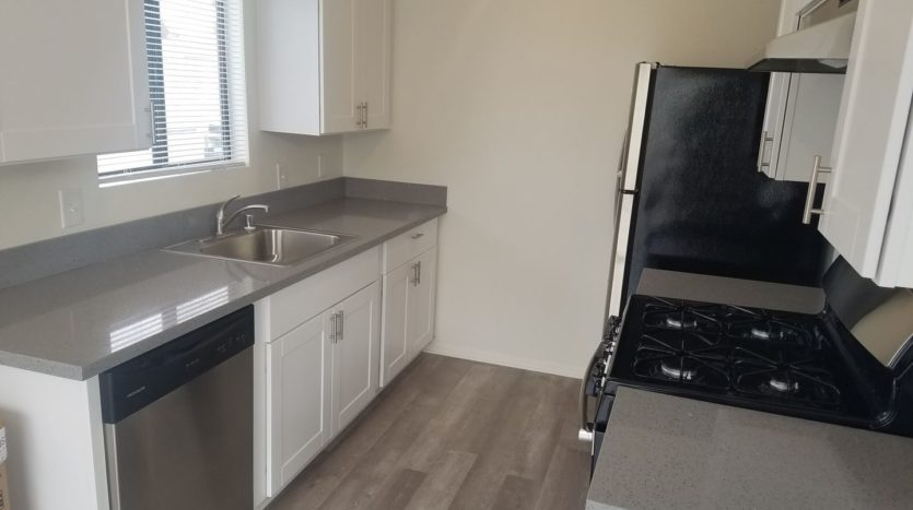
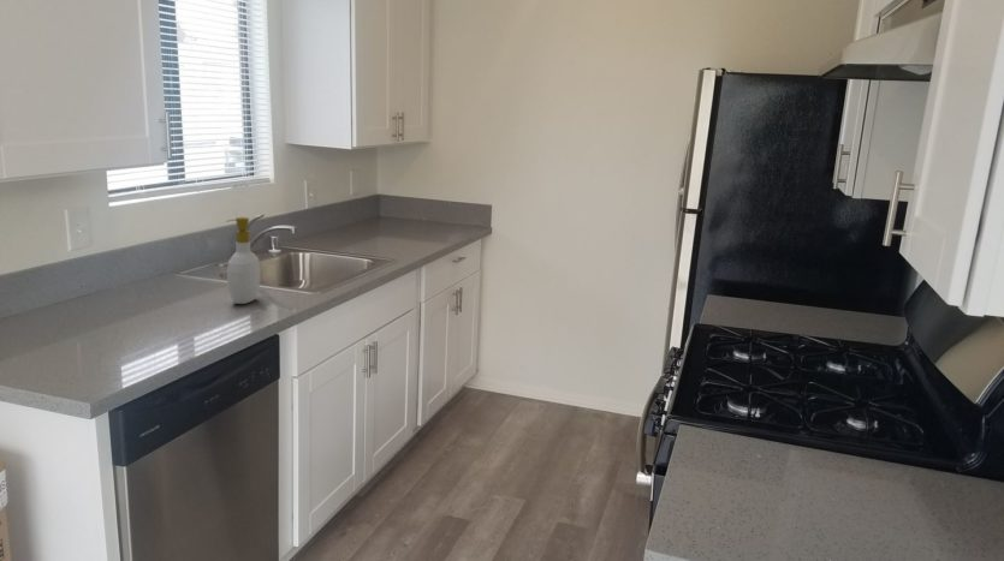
+ soap bottle [225,216,262,305]
